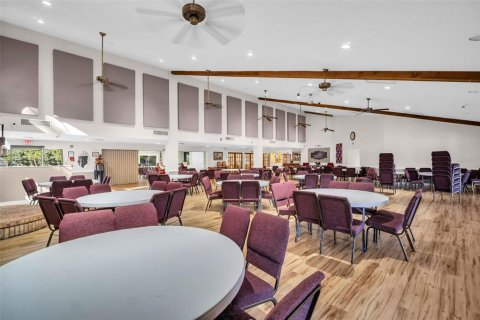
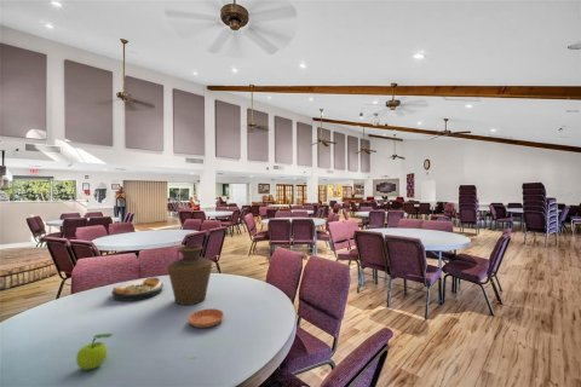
+ saucer [188,307,225,329]
+ vase [166,244,214,306]
+ plate [110,276,165,302]
+ fruit [75,333,114,371]
